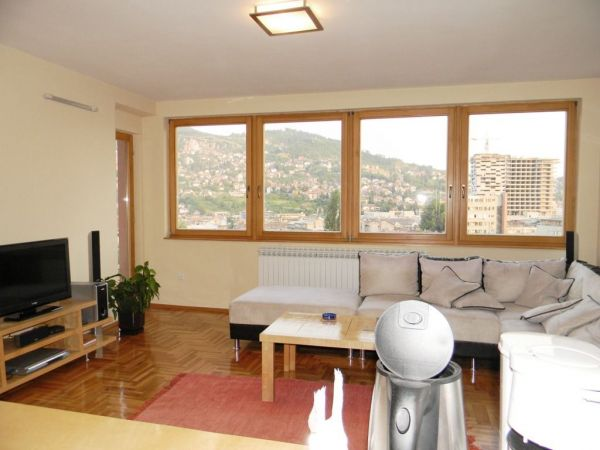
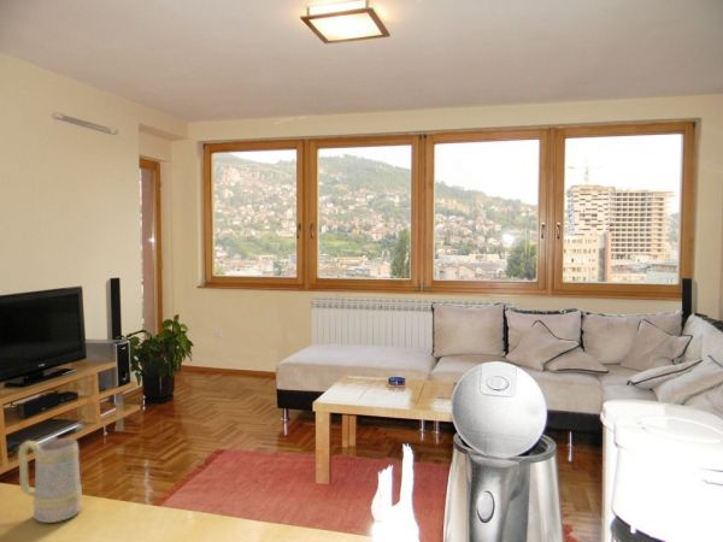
+ mug [17,437,83,524]
